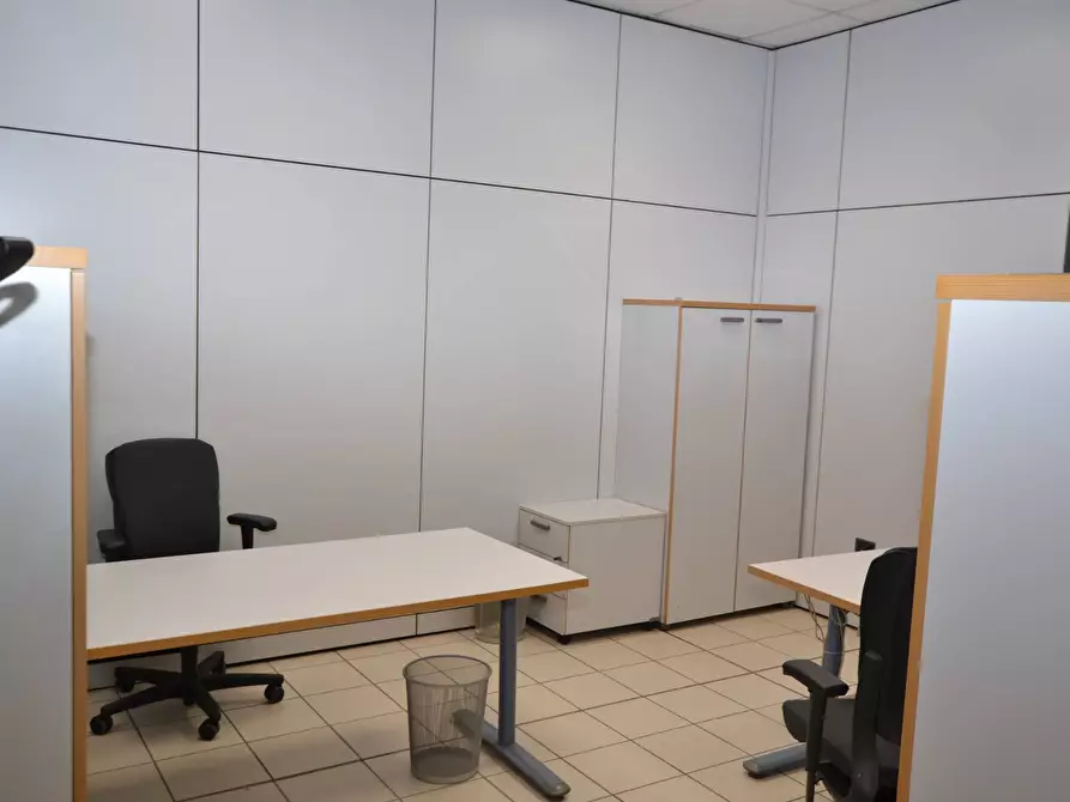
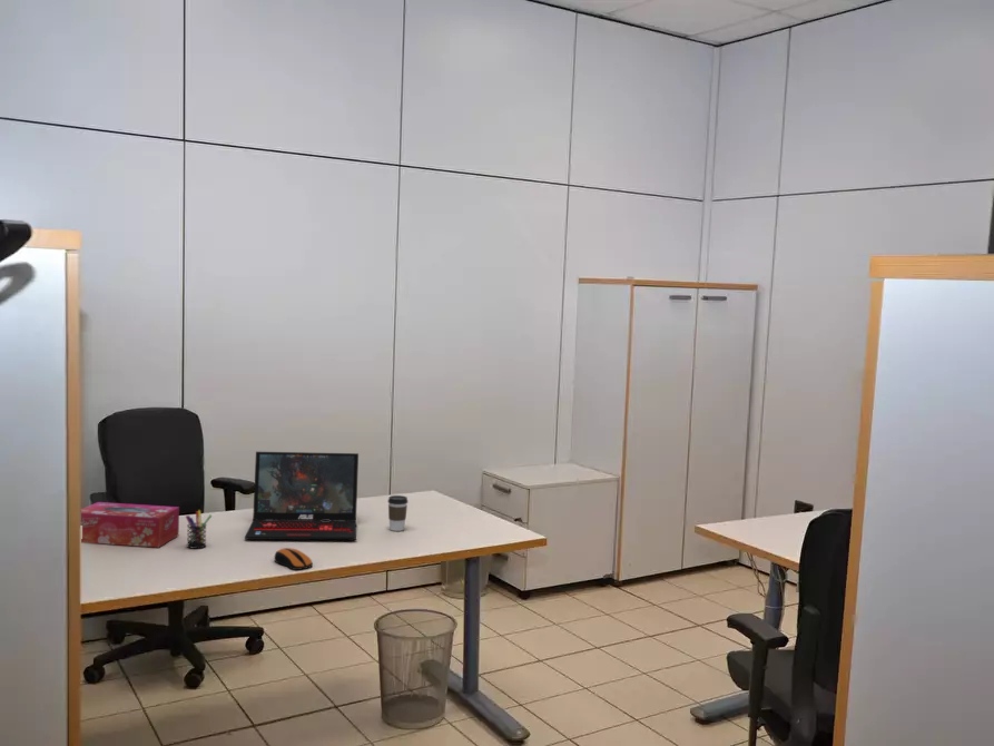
+ laptop [244,451,360,541]
+ computer mouse [273,547,314,571]
+ tissue box [80,501,180,549]
+ pen holder [185,509,213,550]
+ coffee cup [387,494,409,532]
